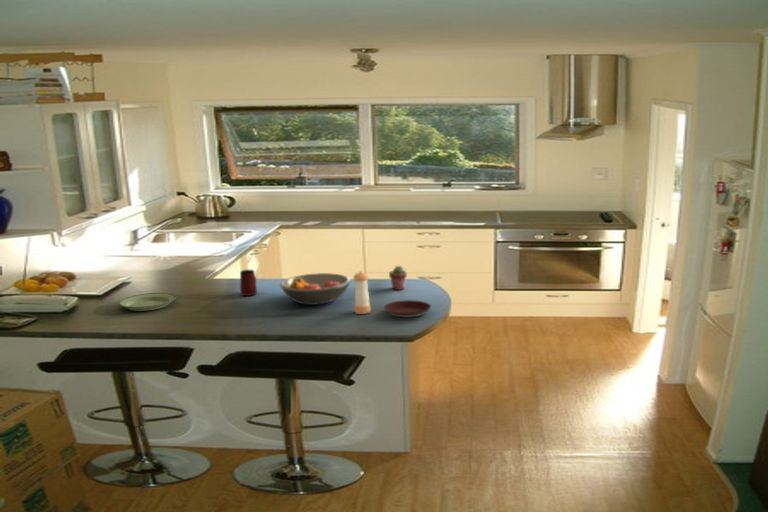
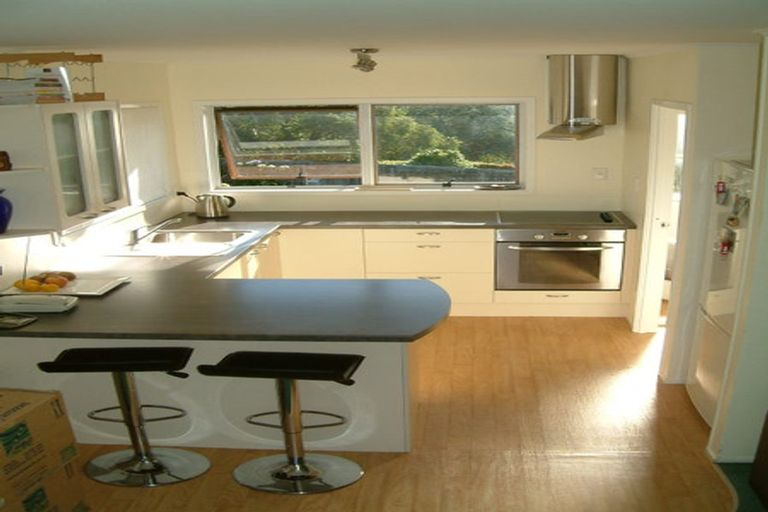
- plate [118,292,177,312]
- fruit bowl [279,272,352,306]
- plate [383,299,432,319]
- potted succulent [388,265,408,291]
- pepper shaker [352,270,371,315]
- mug [239,269,258,297]
